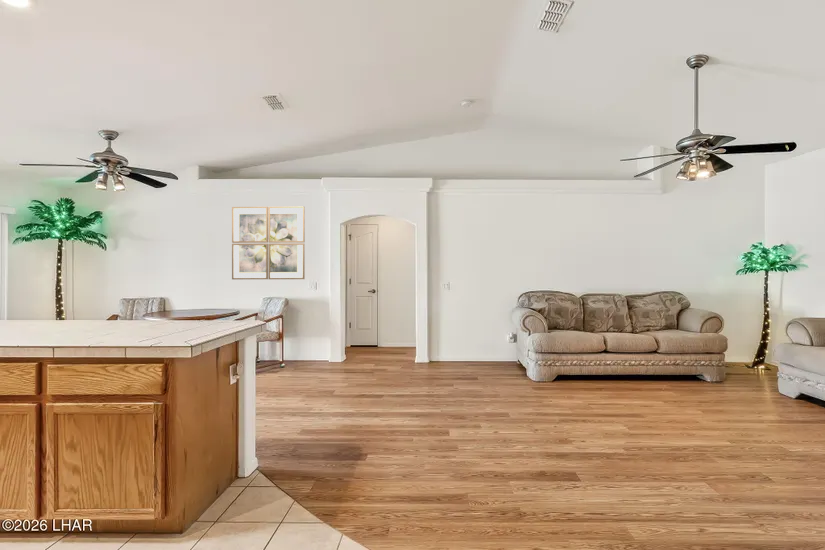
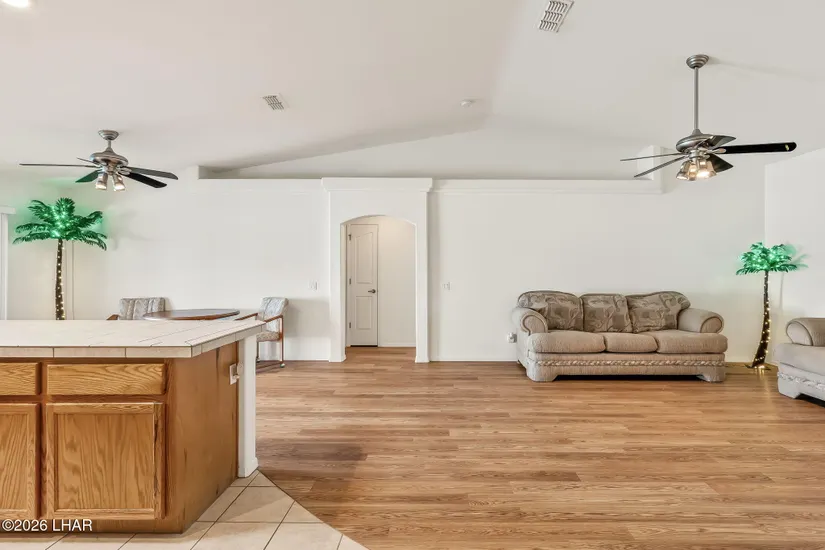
- wall art [231,205,306,280]
